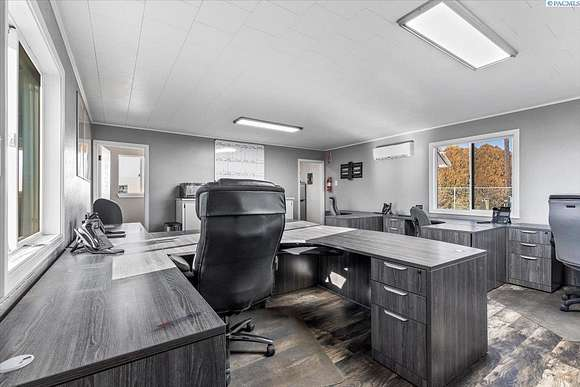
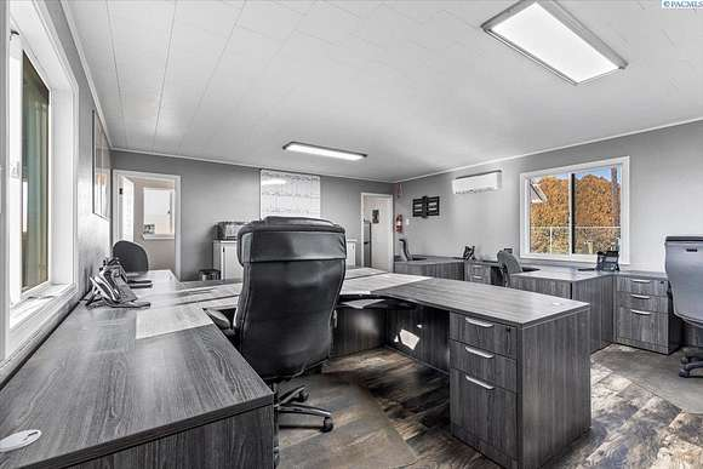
- pen [157,310,203,329]
